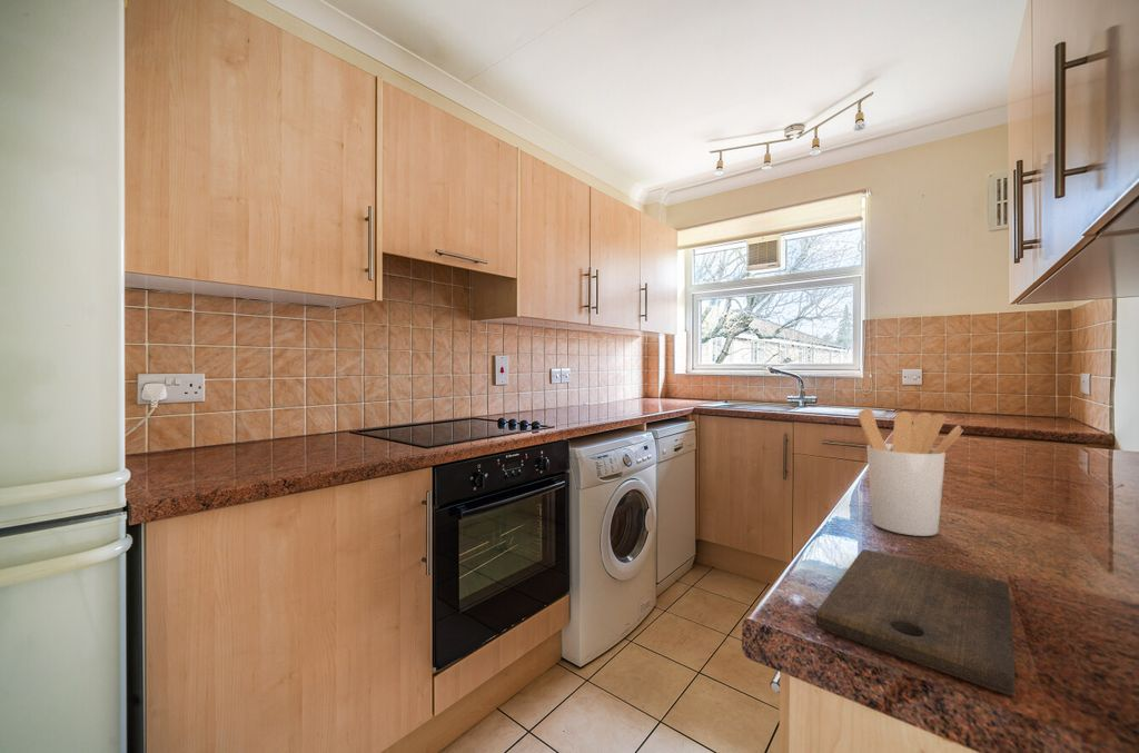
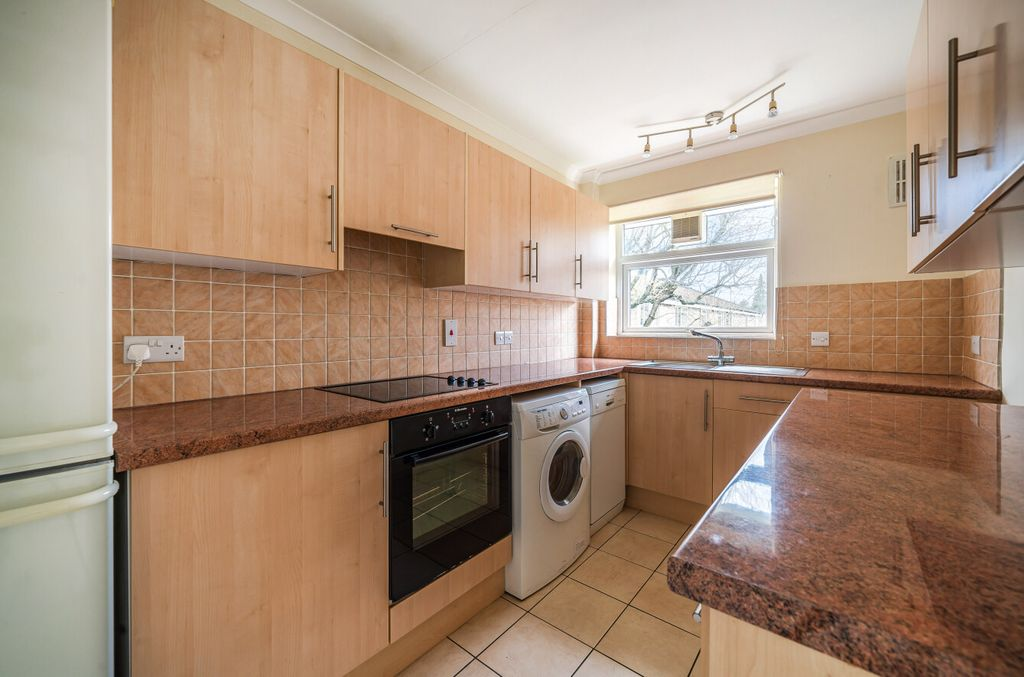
- utensil holder [858,407,964,537]
- cutting board [814,548,1017,697]
